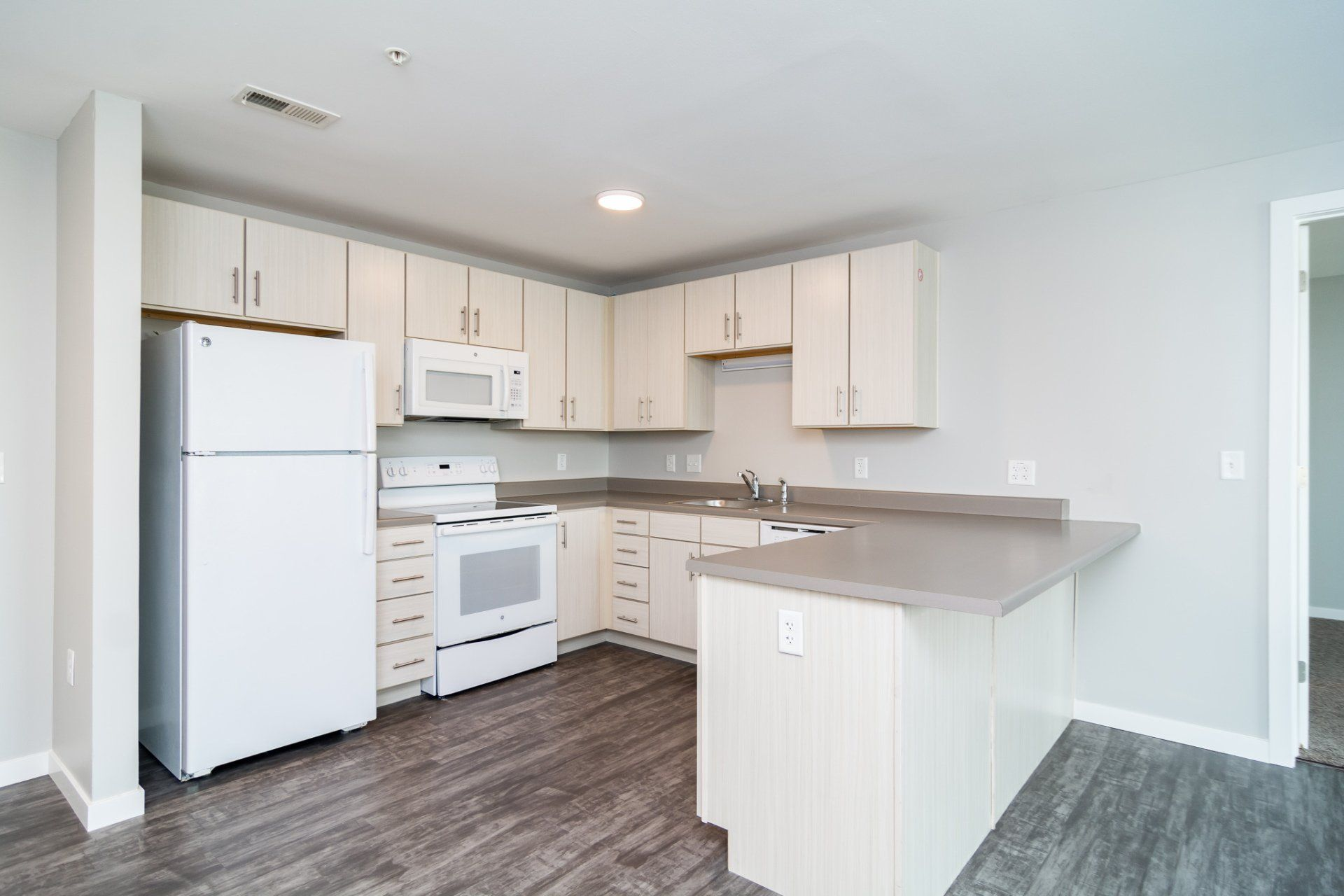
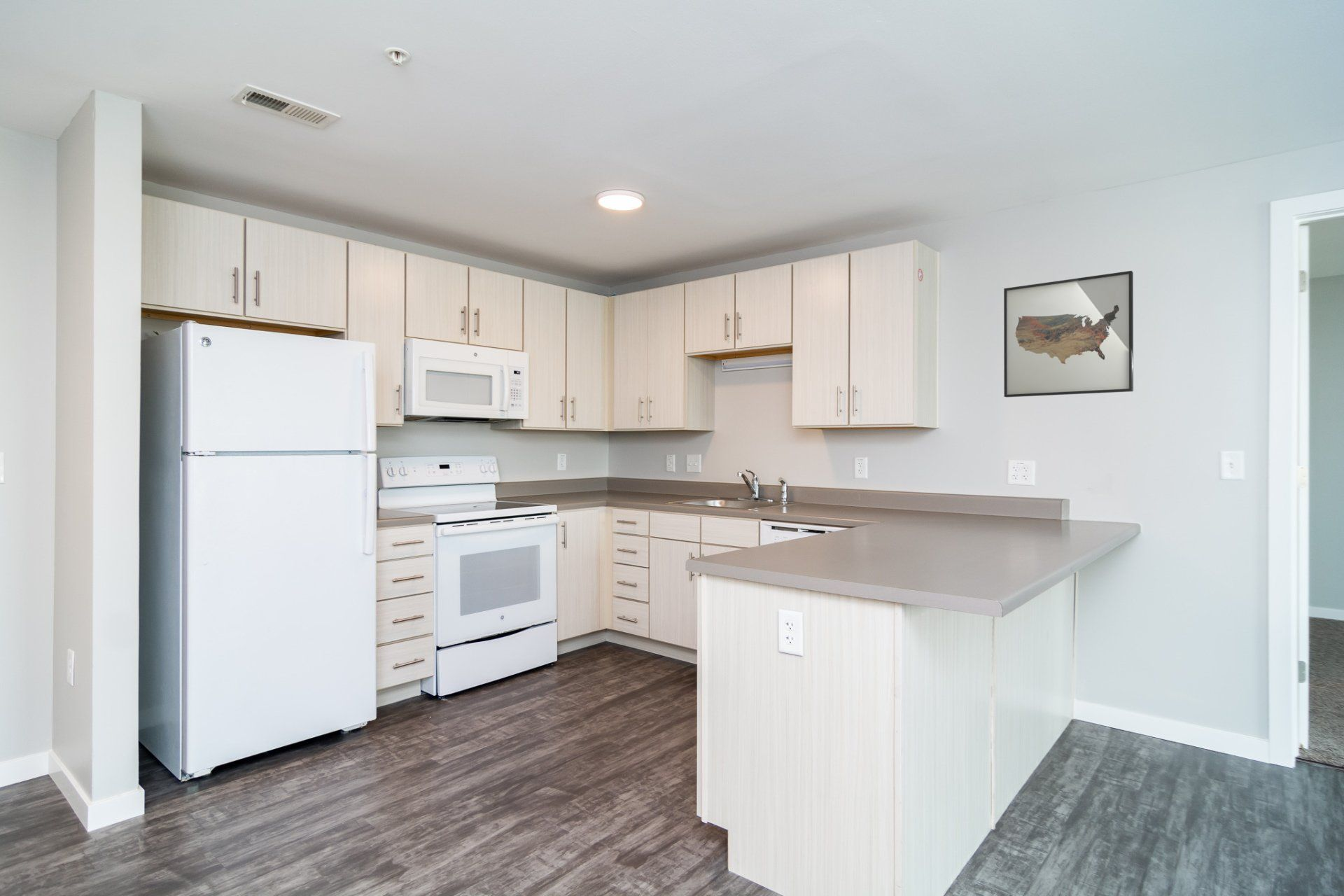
+ wall art [1003,270,1134,398]
